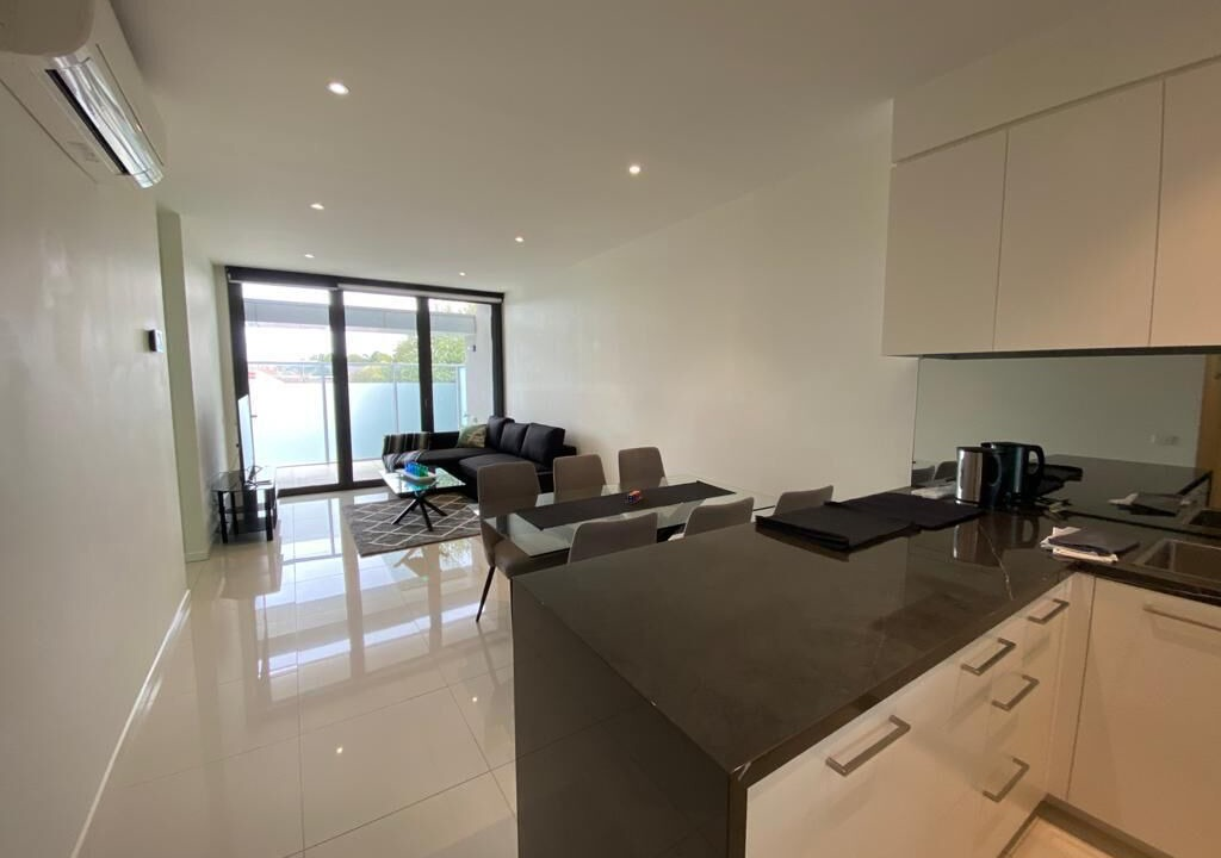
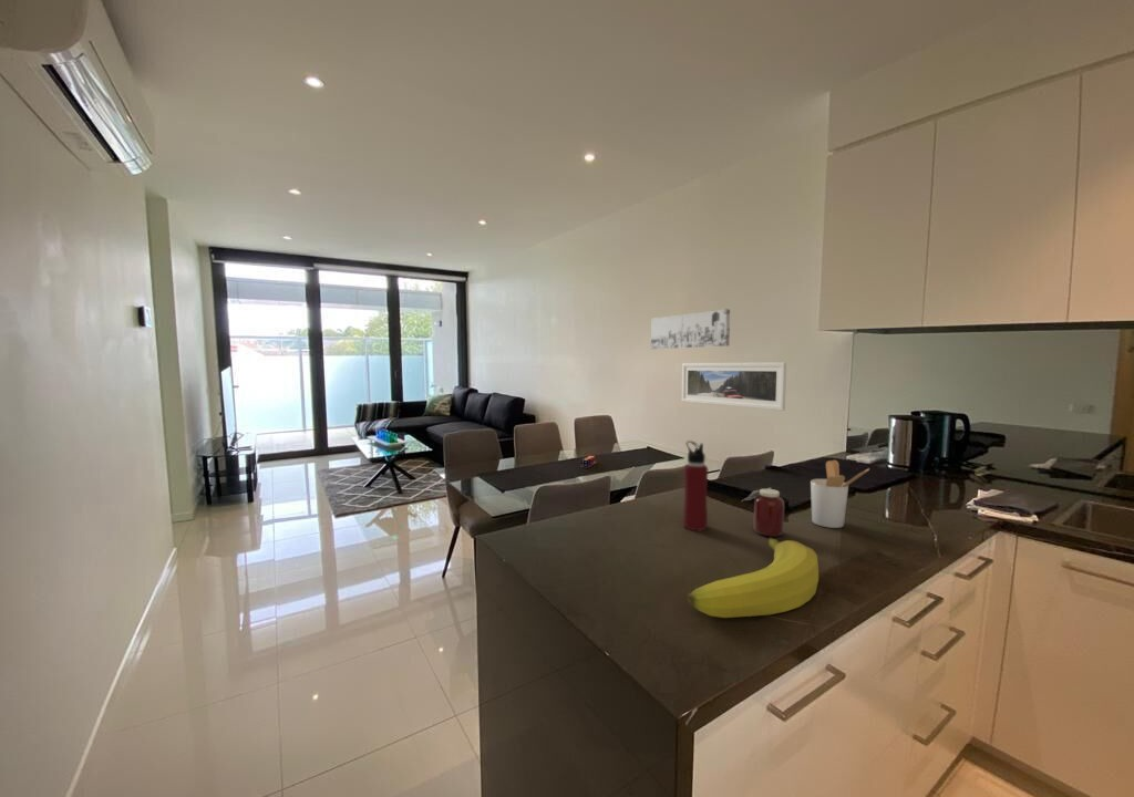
+ utensil holder [810,459,870,529]
+ wall art [650,308,731,351]
+ water bottle [682,439,709,531]
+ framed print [681,362,787,412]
+ fruit [687,536,819,619]
+ jar [742,486,785,538]
